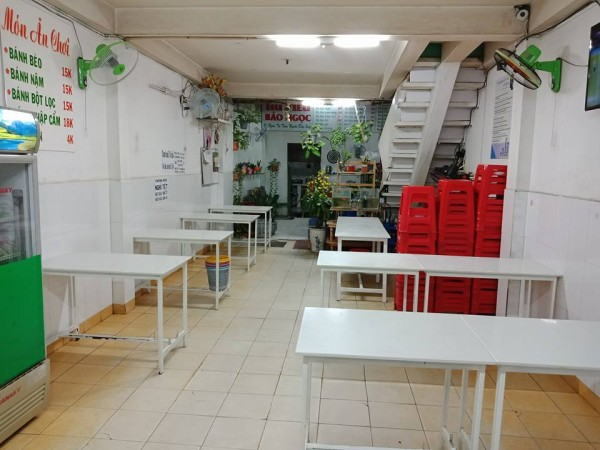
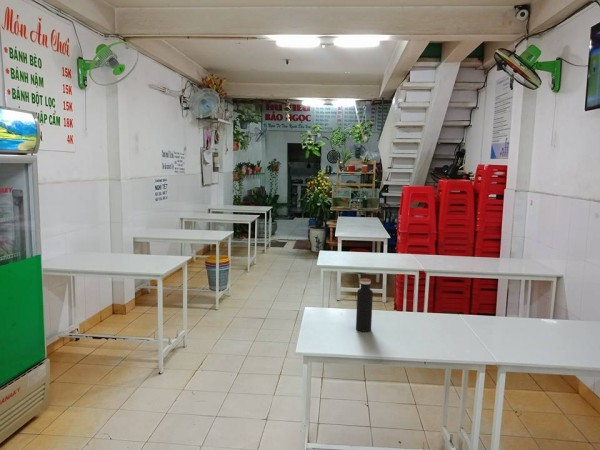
+ water bottle [355,277,374,333]
